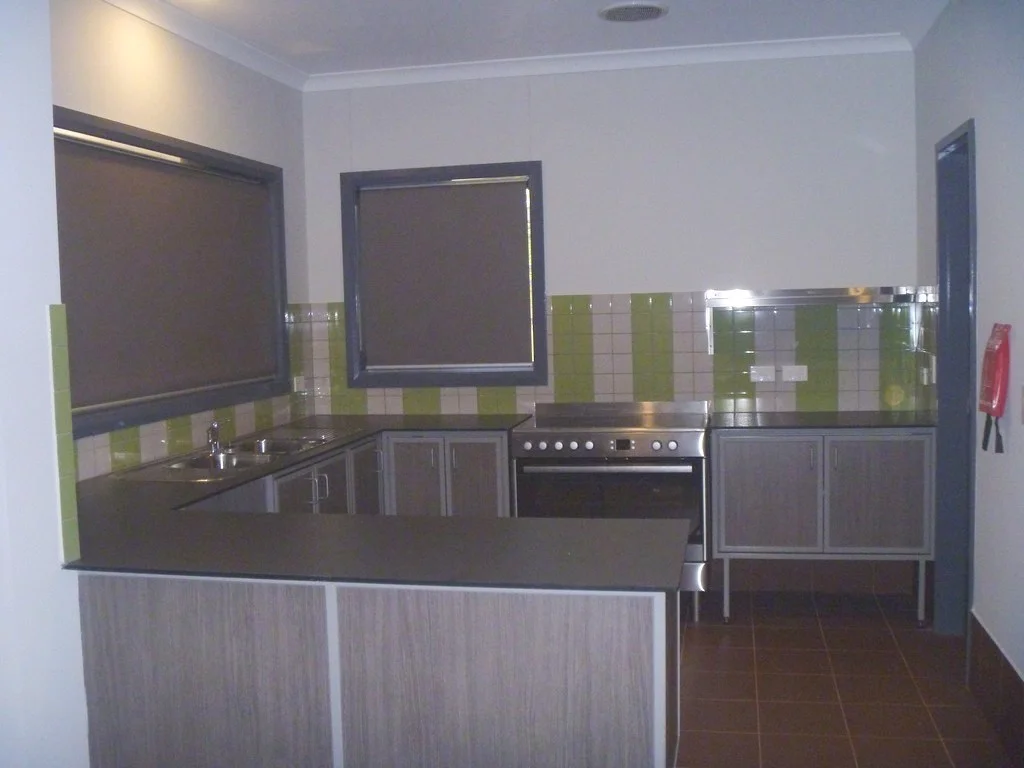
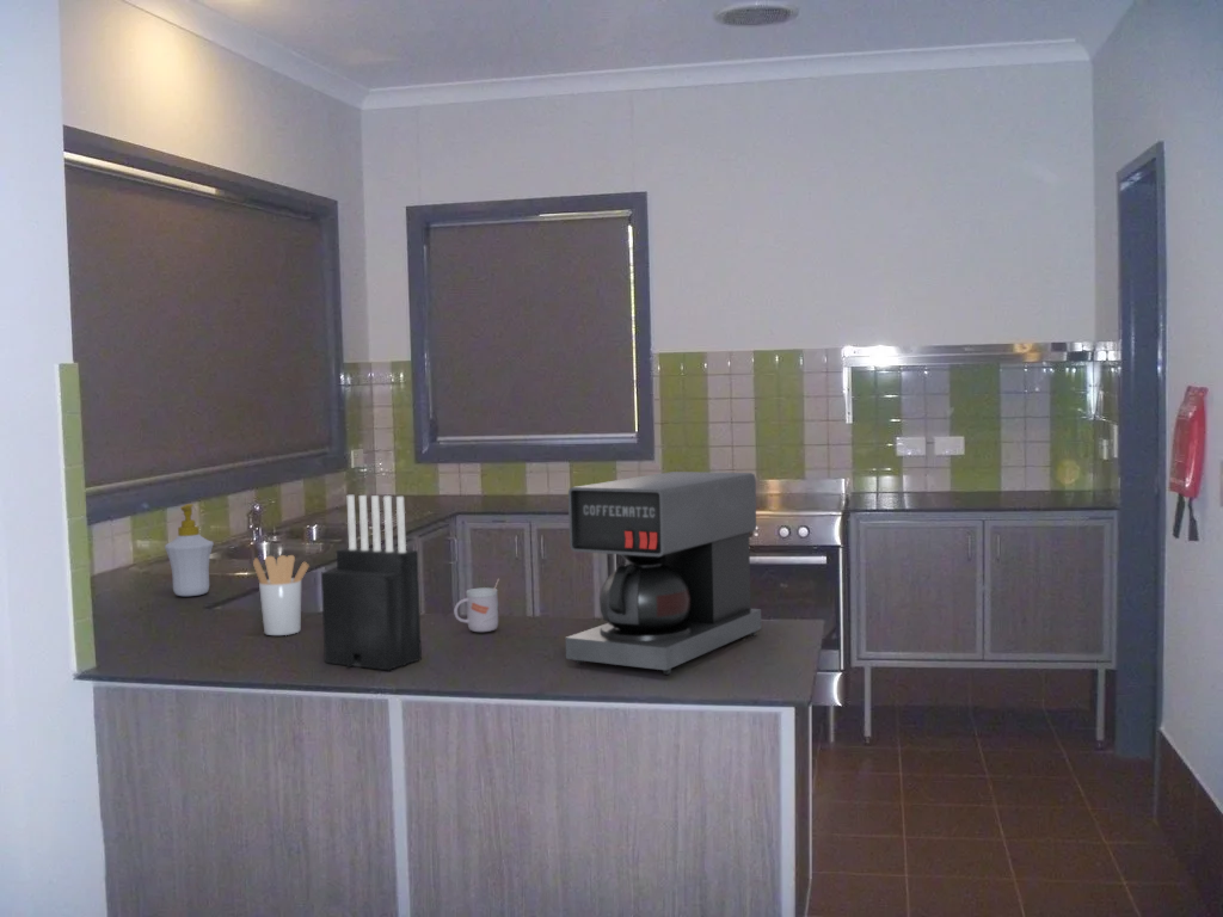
+ soap bottle [164,503,215,597]
+ utensil holder [252,554,311,636]
+ mug [453,577,500,633]
+ knife block [320,494,423,671]
+ coffee maker [565,470,762,676]
